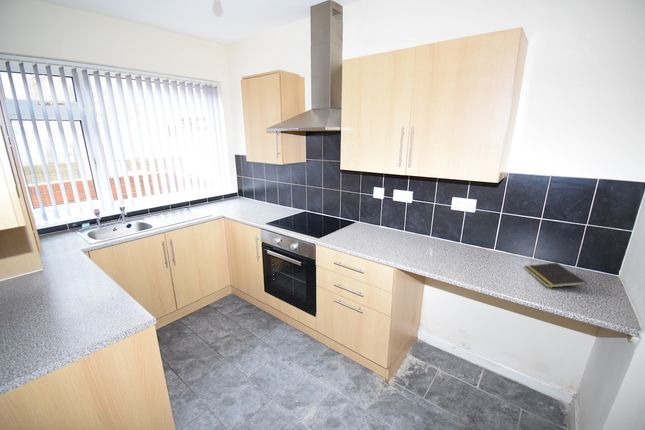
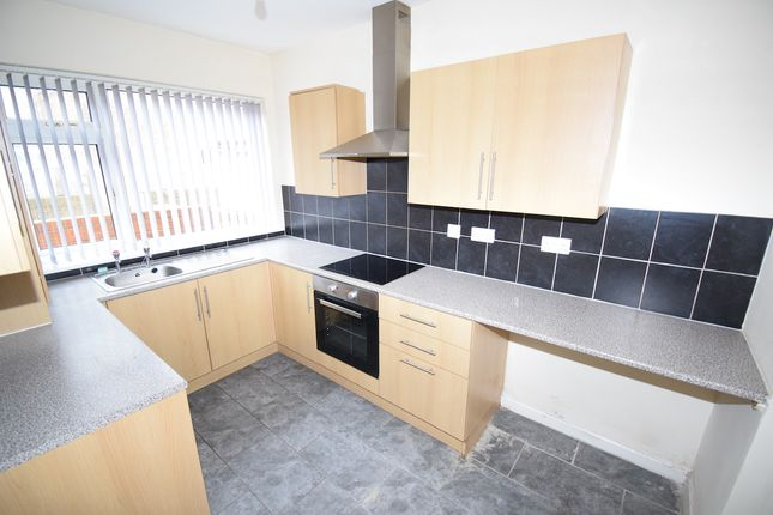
- notepad [523,262,588,289]
